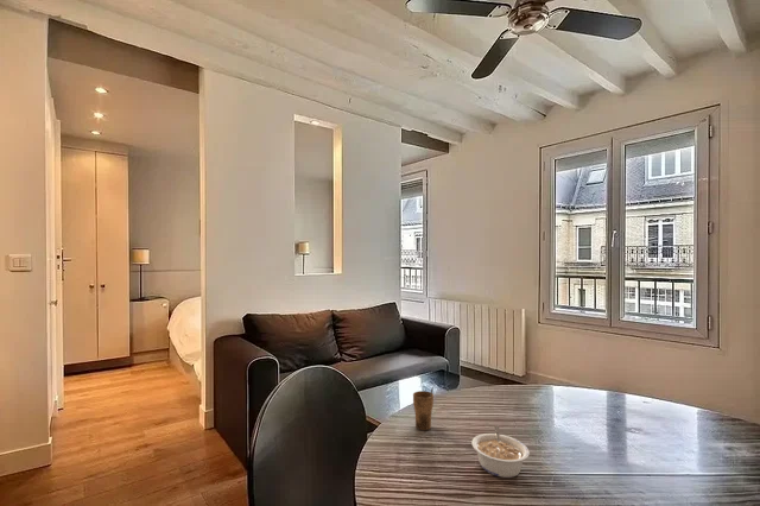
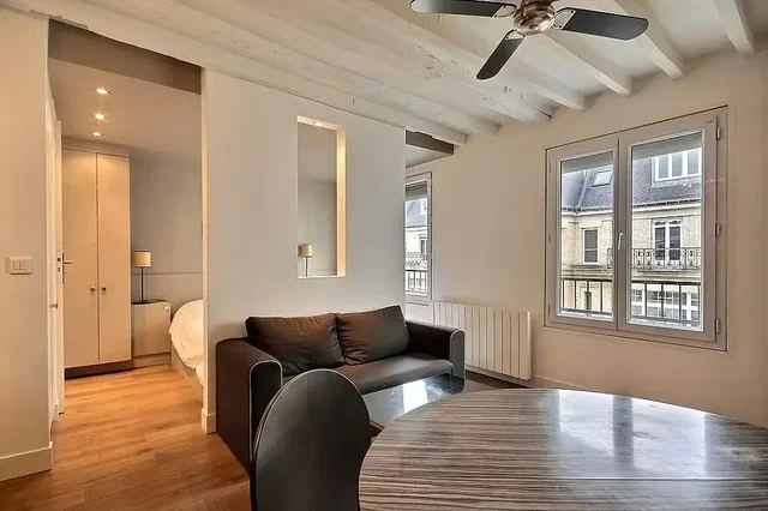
- legume [470,424,531,479]
- cup [412,386,435,431]
